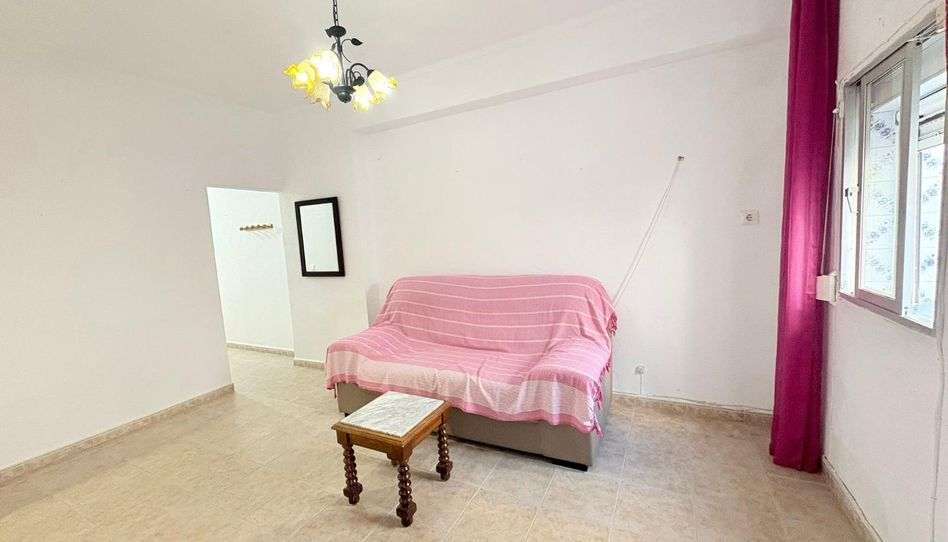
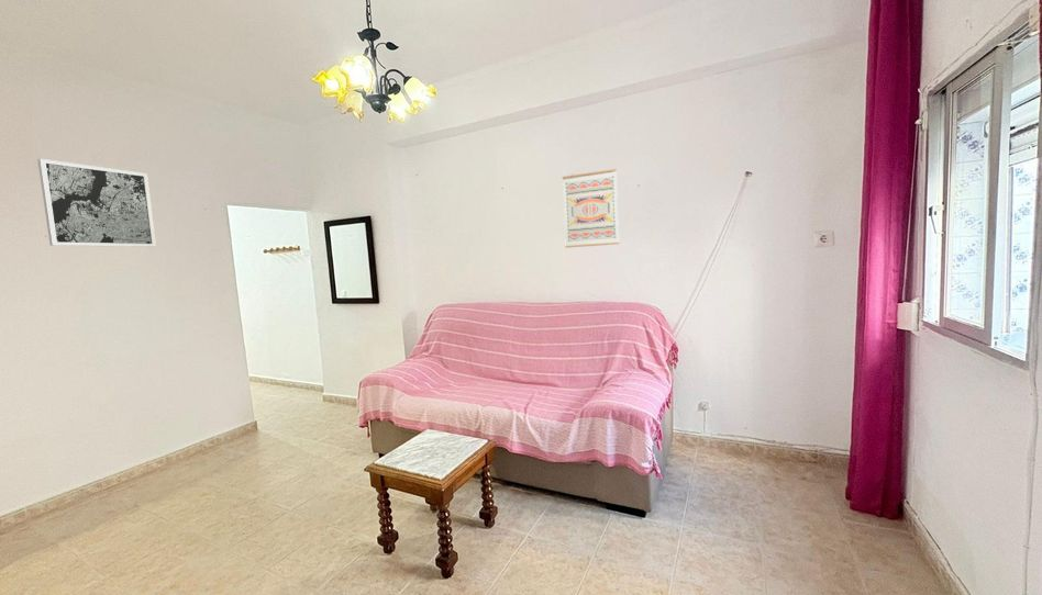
+ wall art [562,168,620,249]
+ wall art [37,158,157,248]
